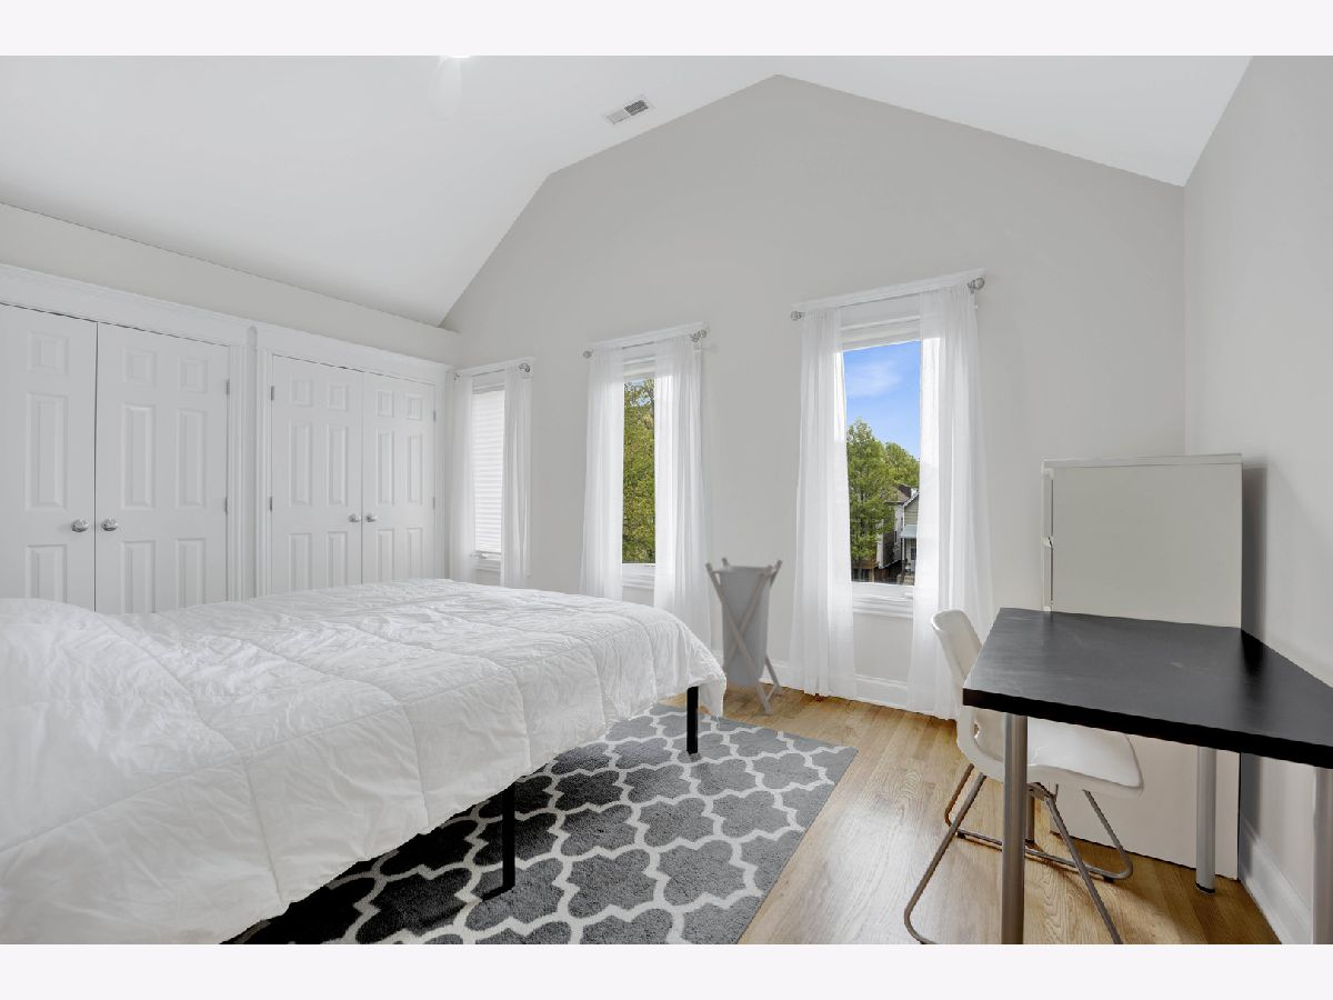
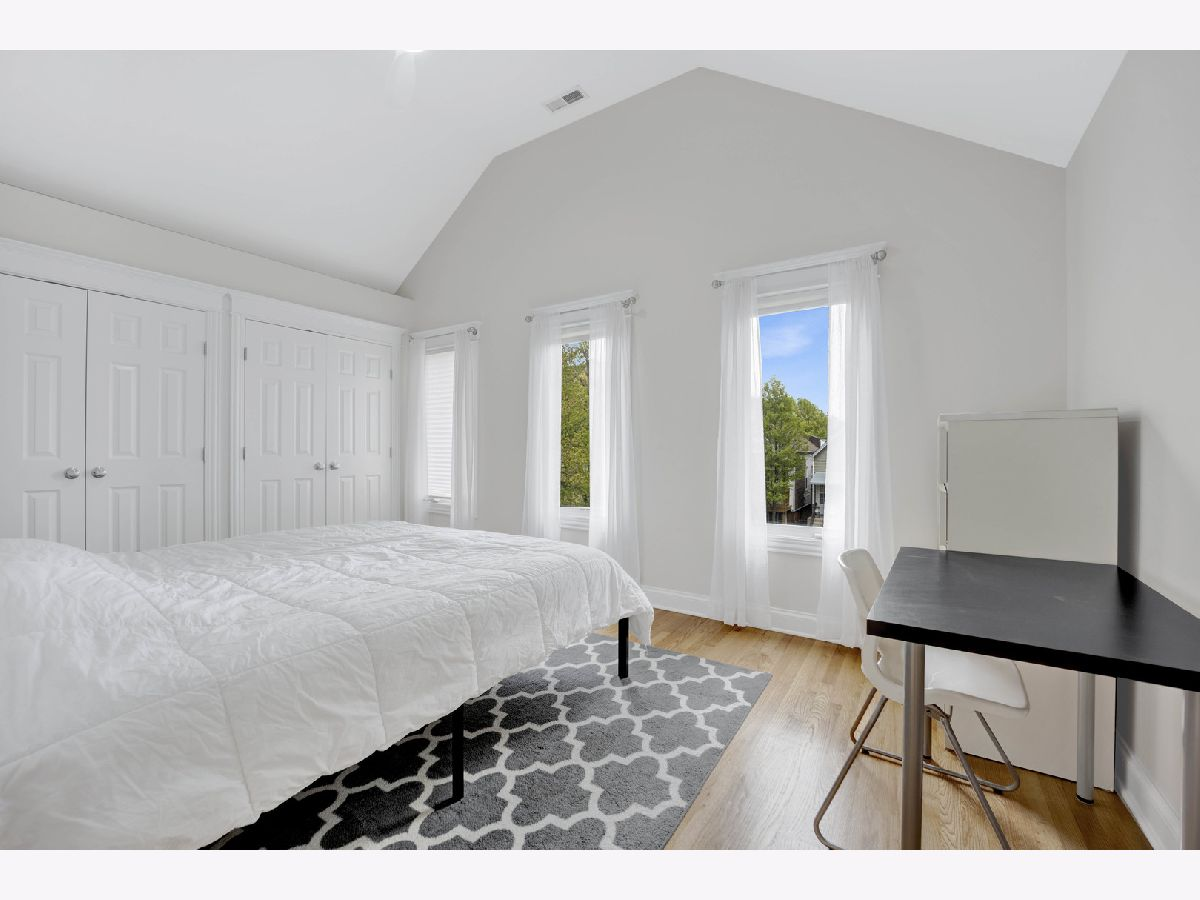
- laundry hamper [704,556,784,716]
